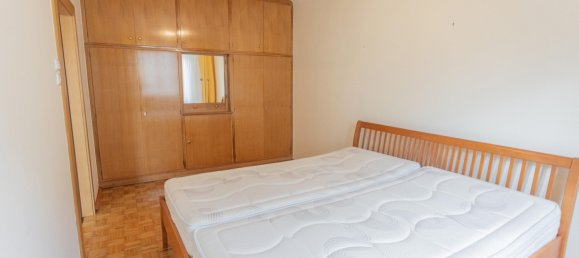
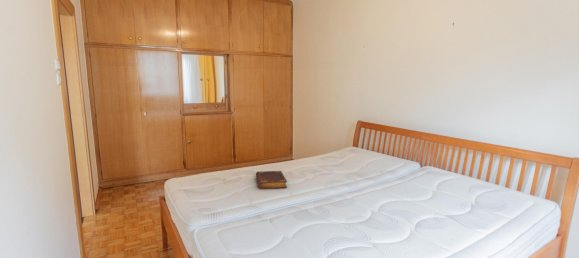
+ book [255,170,288,190]
